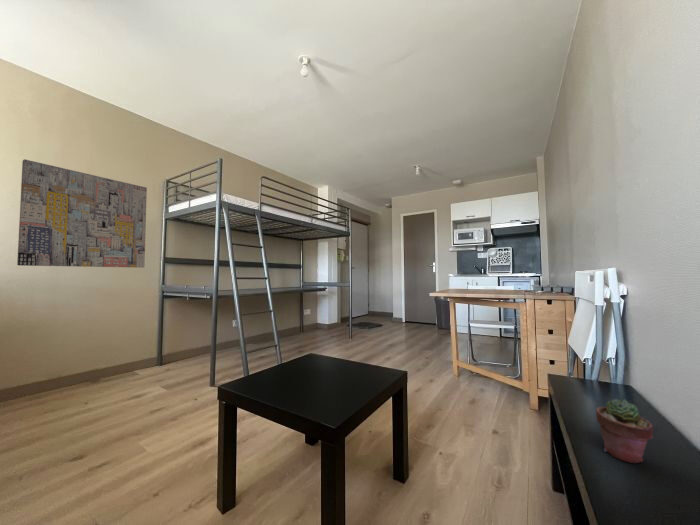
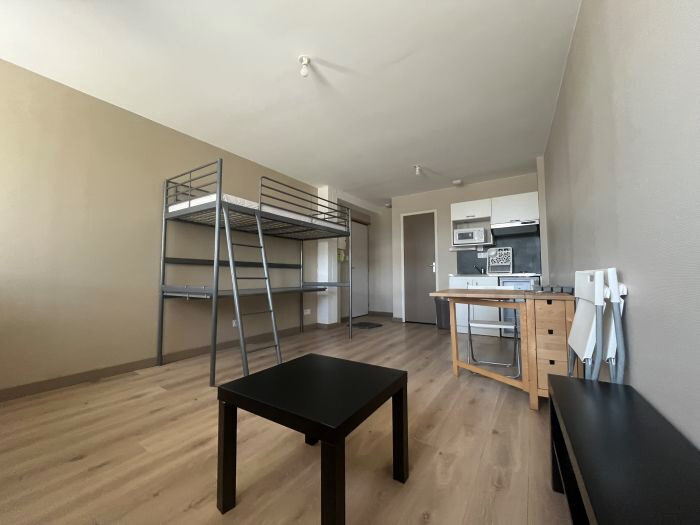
- wall art [16,158,148,269]
- potted succulent [595,398,655,464]
